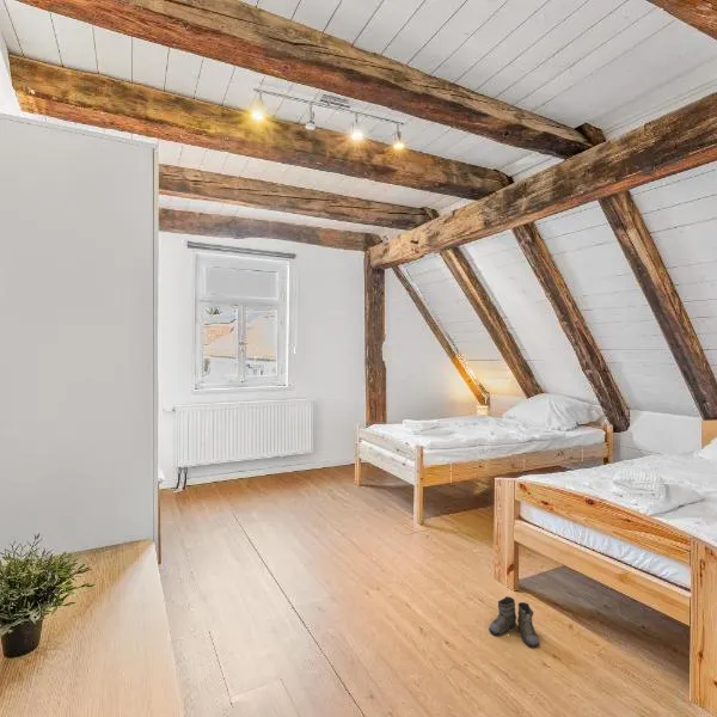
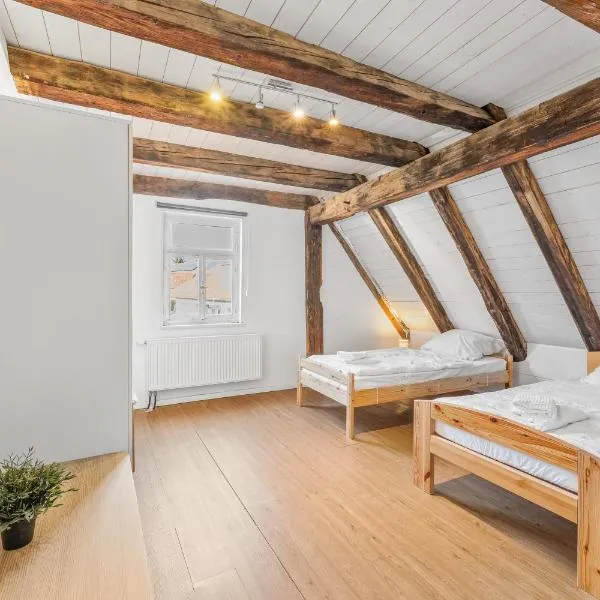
- boots [488,595,543,649]
